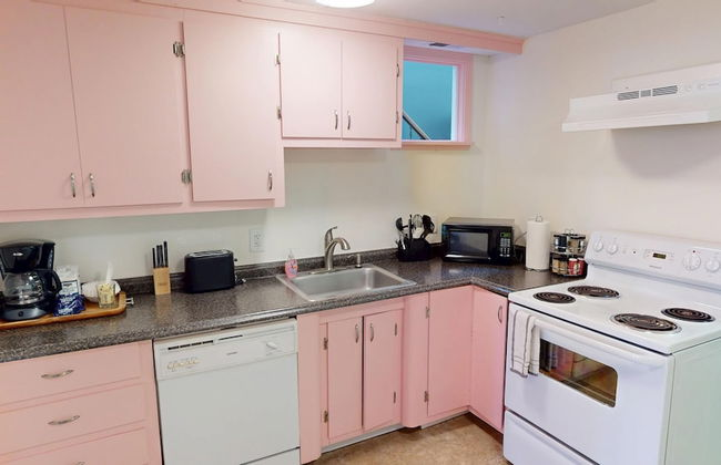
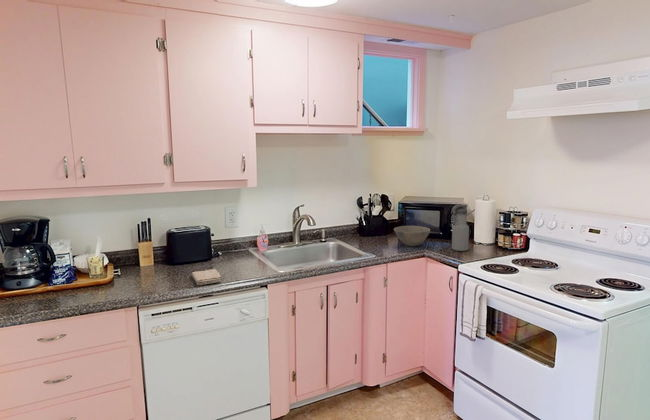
+ water bottle [451,203,470,252]
+ washcloth [191,268,222,286]
+ bowl [393,225,431,247]
